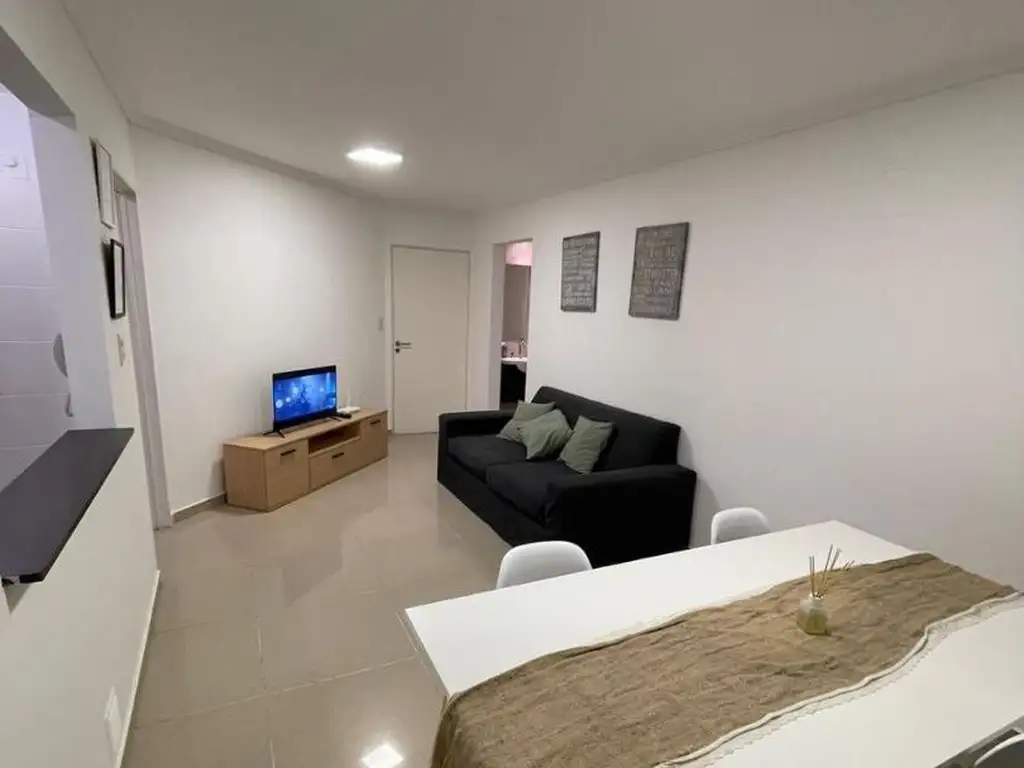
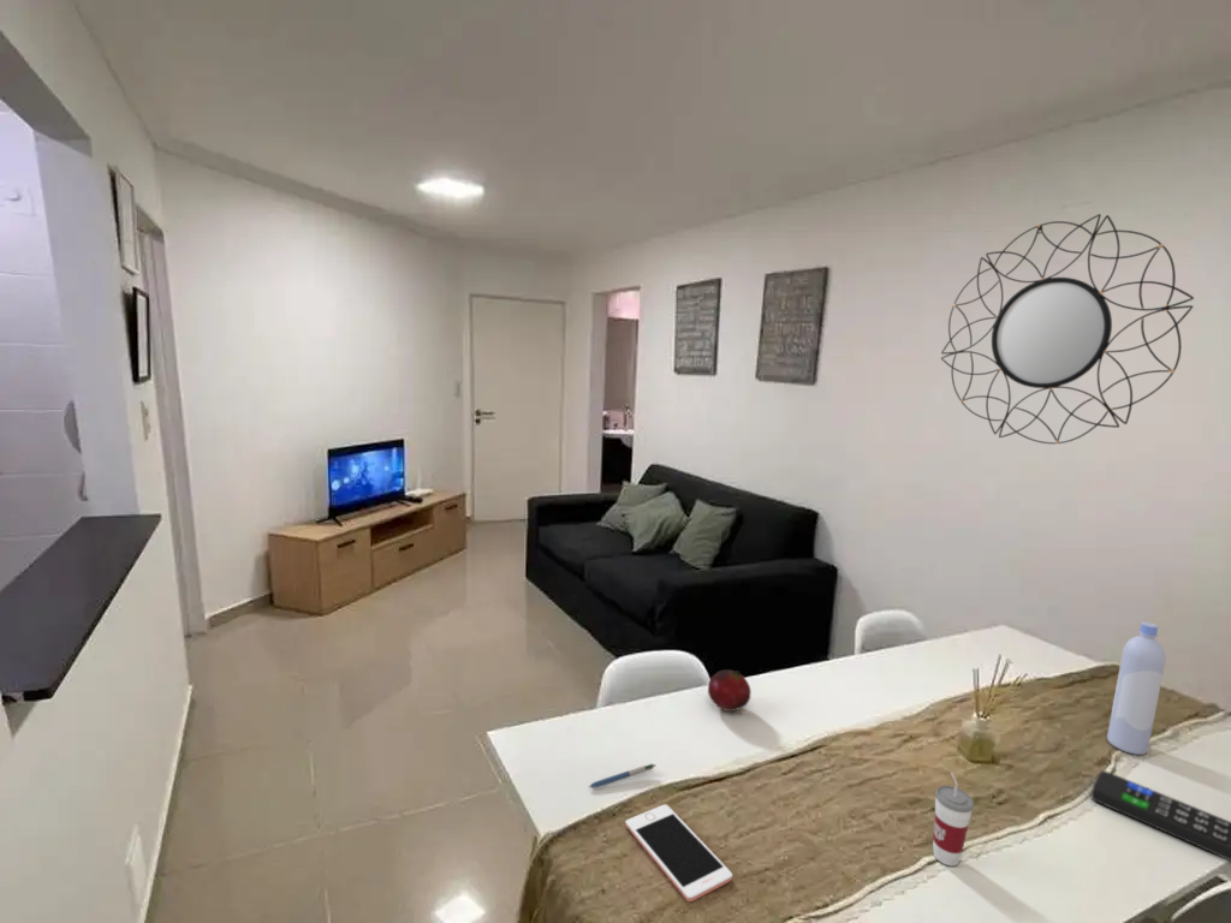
+ cup [932,772,975,868]
+ cell phone [624,803,733,903]
+ fruit [707,669,753,713]
+ pen [588,762,656,788]
+ bottle [1106,620,1167,756]
+ home mirror [940,213,1195,445]
+ remote control [1090,769,1231,862]
